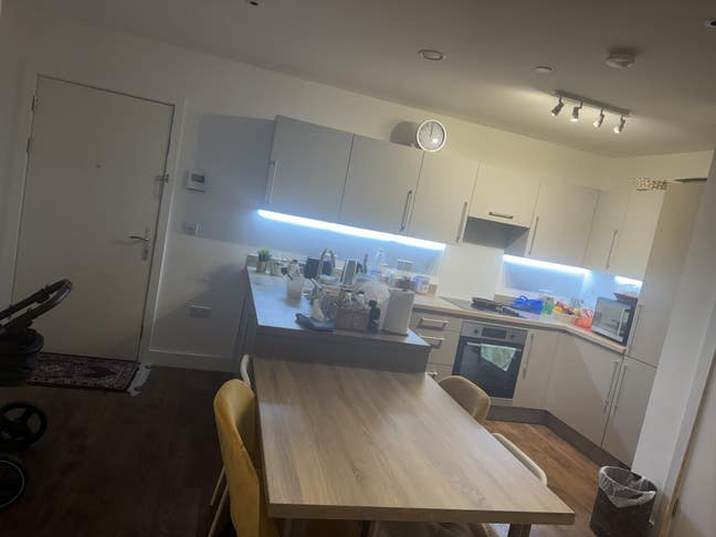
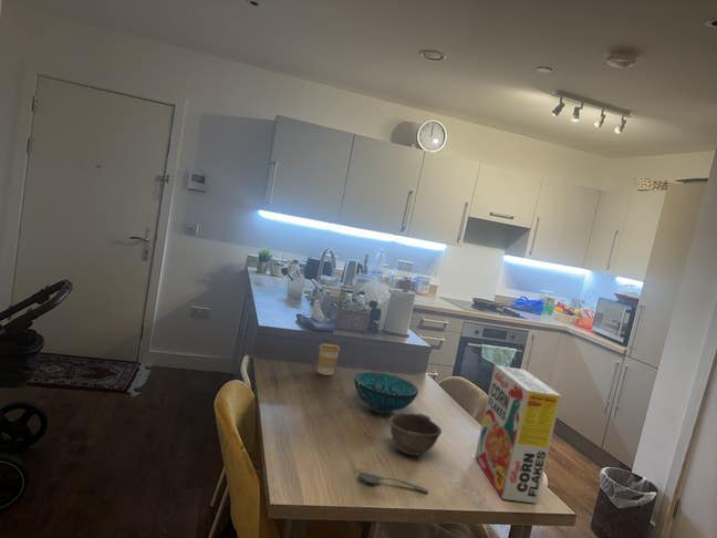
+ coffee cup [316,342,341,376]
+ decorative bowl [353,371,419,414]
+ soupspoon [357,472,429,494]
+ cereal box [474,364,562,505]
+ bowl [388,412,443,457]
